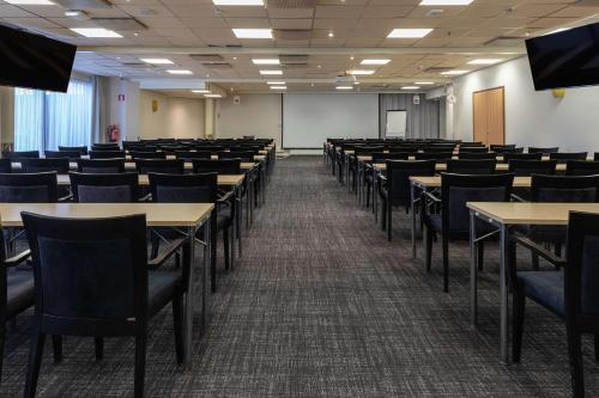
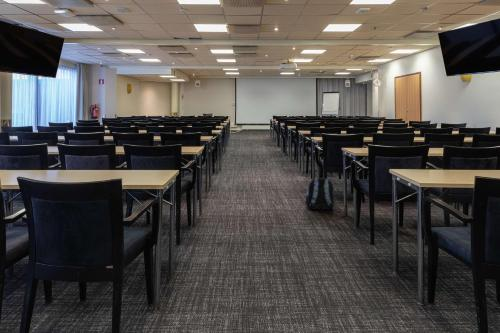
+ backpack [305,177,335,210]
